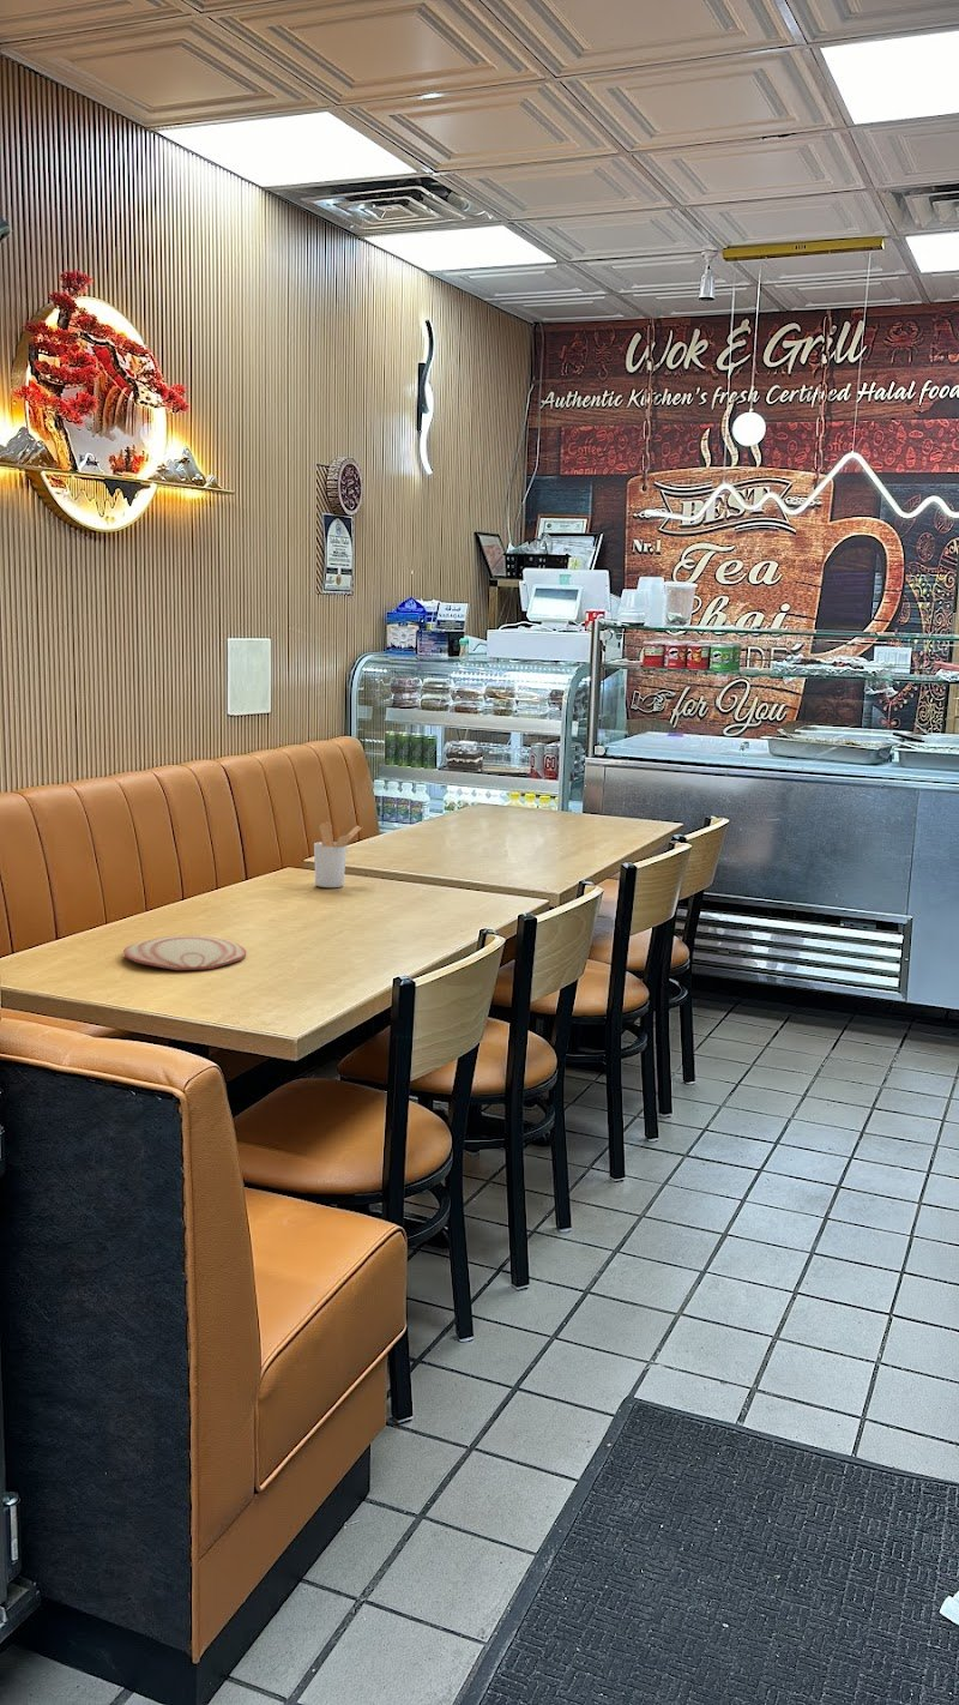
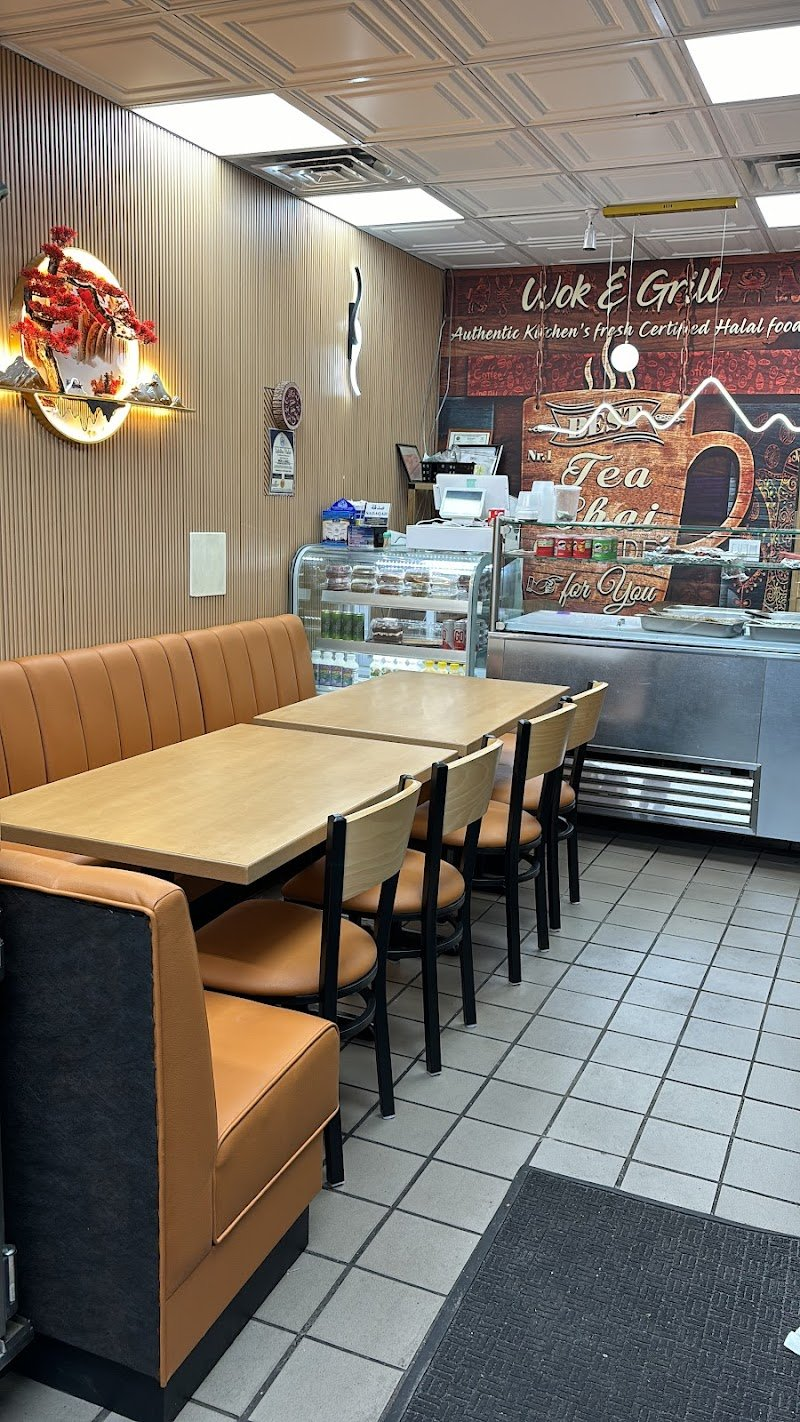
- utensil holder [313,820,362,888]
- plate [122,935,247,971]
